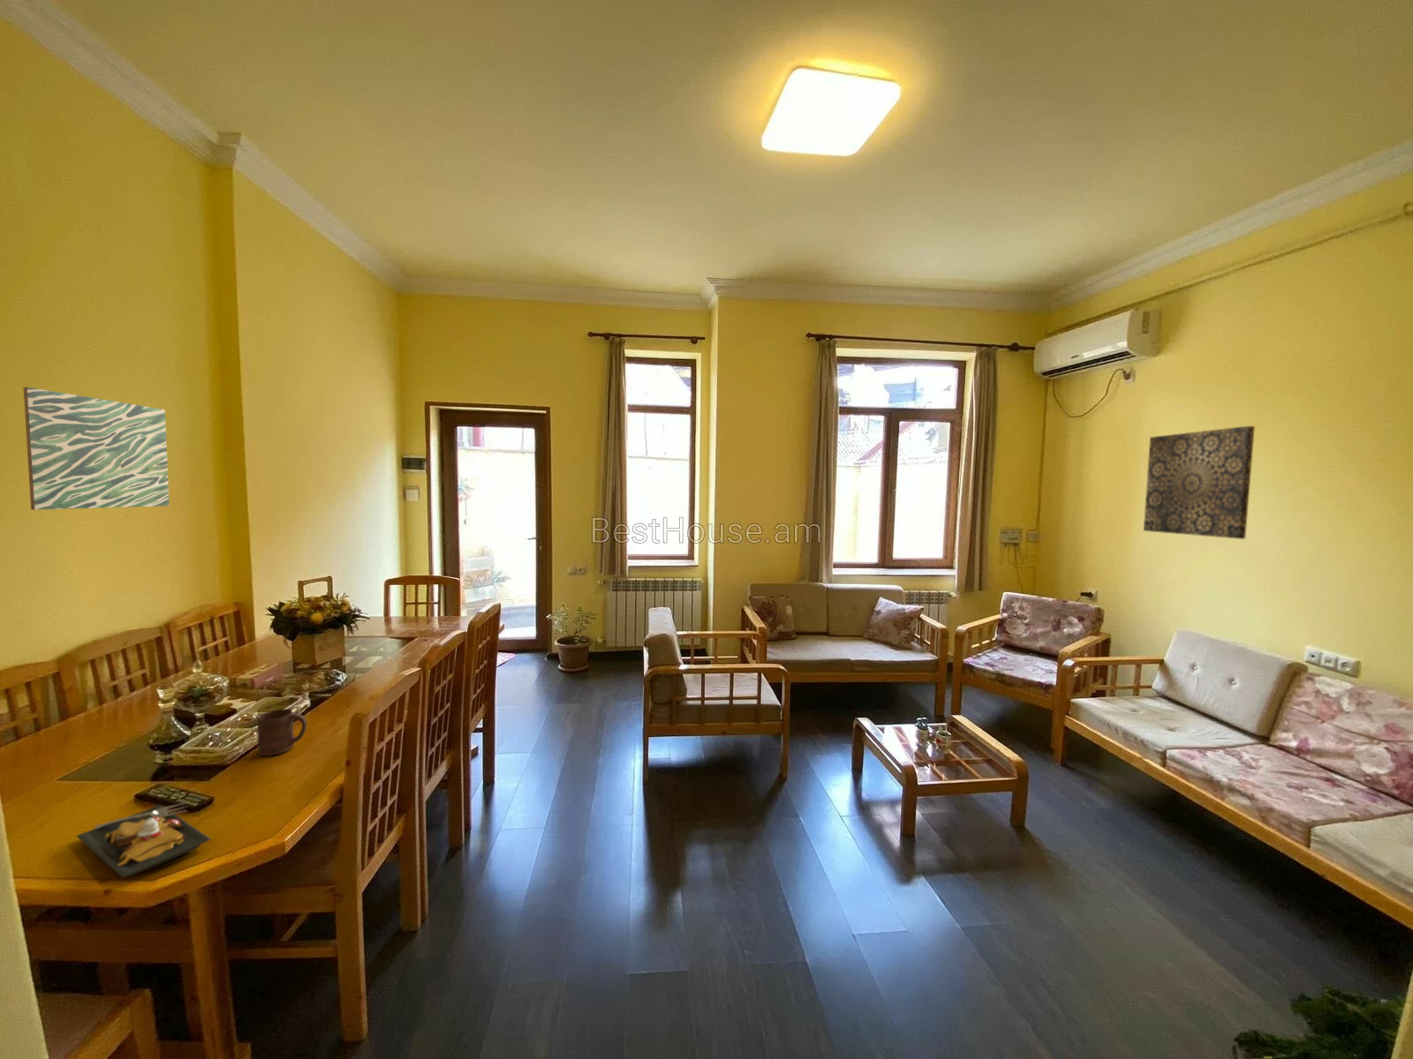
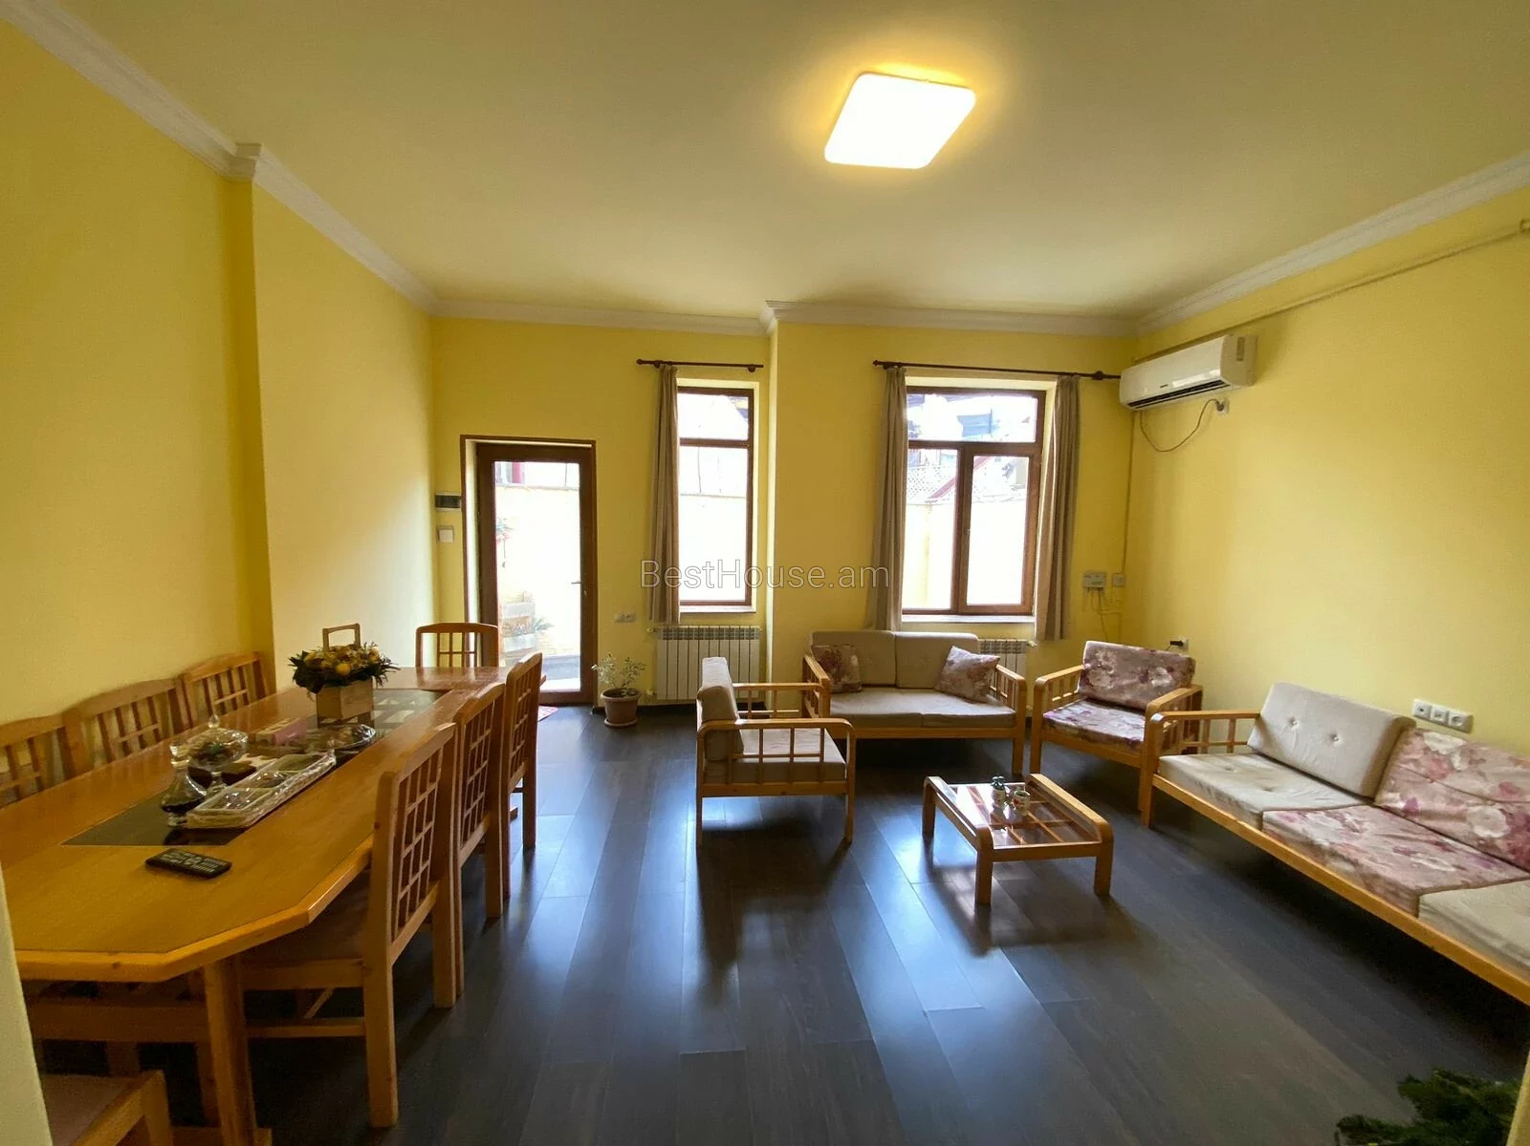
- cup [256,707,308,756]
- wall art [1143,425,1256,541]
- plate [76,801,213,879]
- wall art [22,386,170,511]
